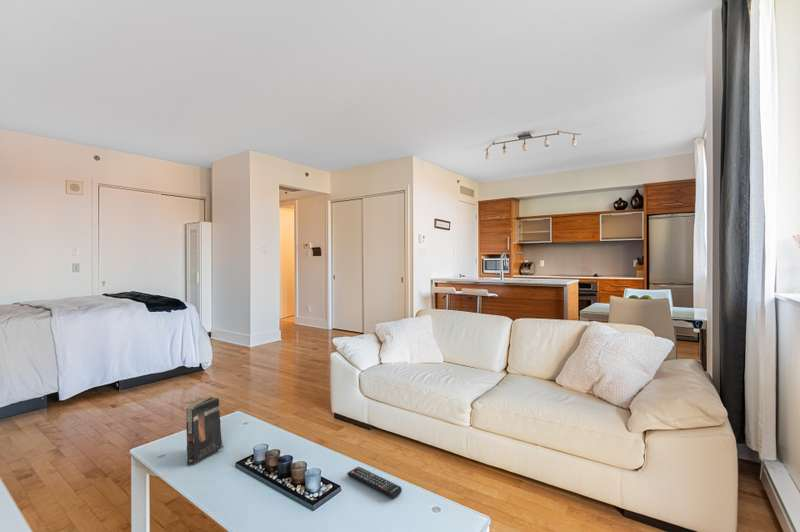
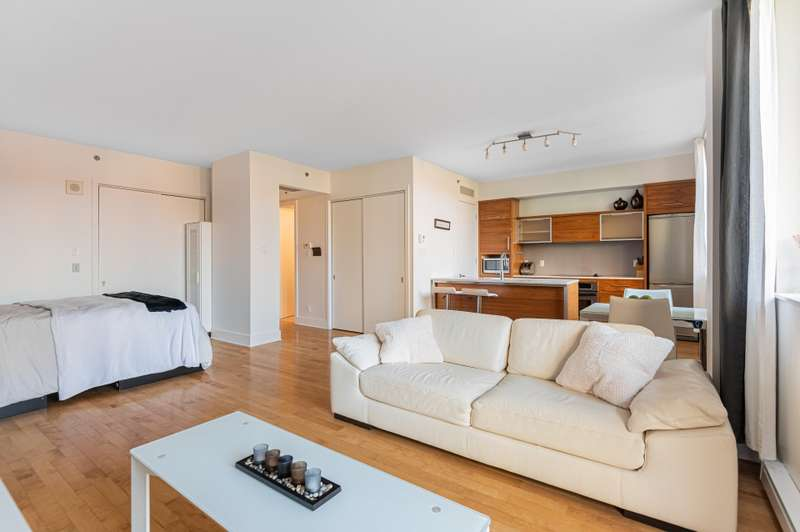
- remote control [346,466,403,499]
- book [185,396,225,466]
